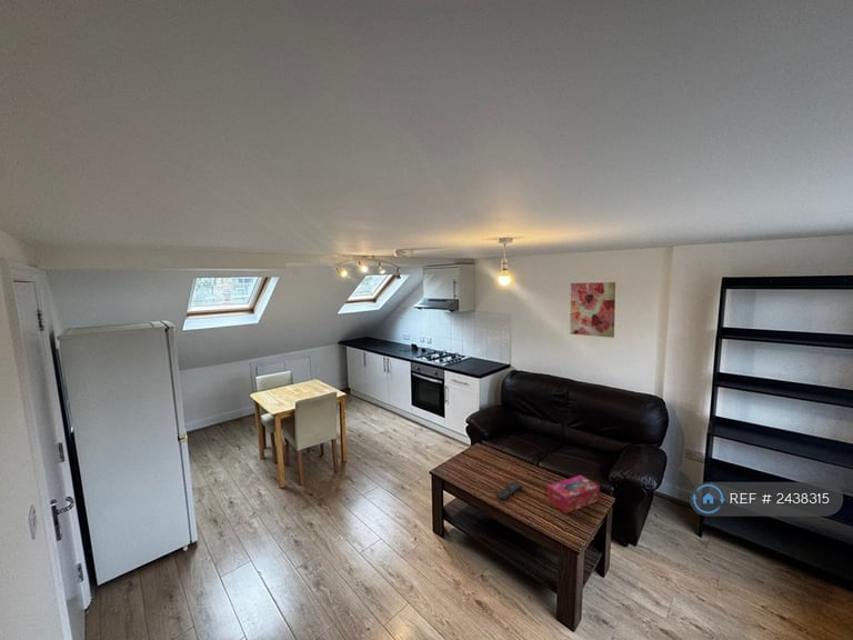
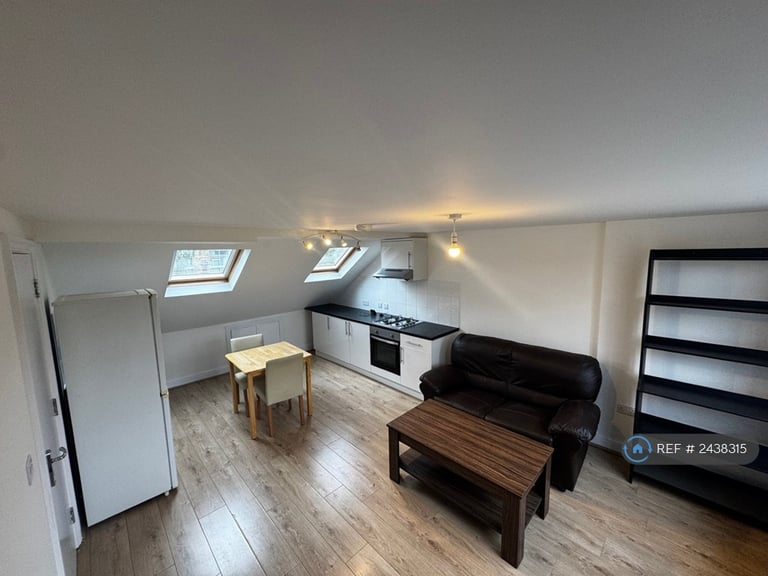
- remote control [495,481,523,501]
- wall art [569,281,616,339]
- tissue box [546,474,601,514]
